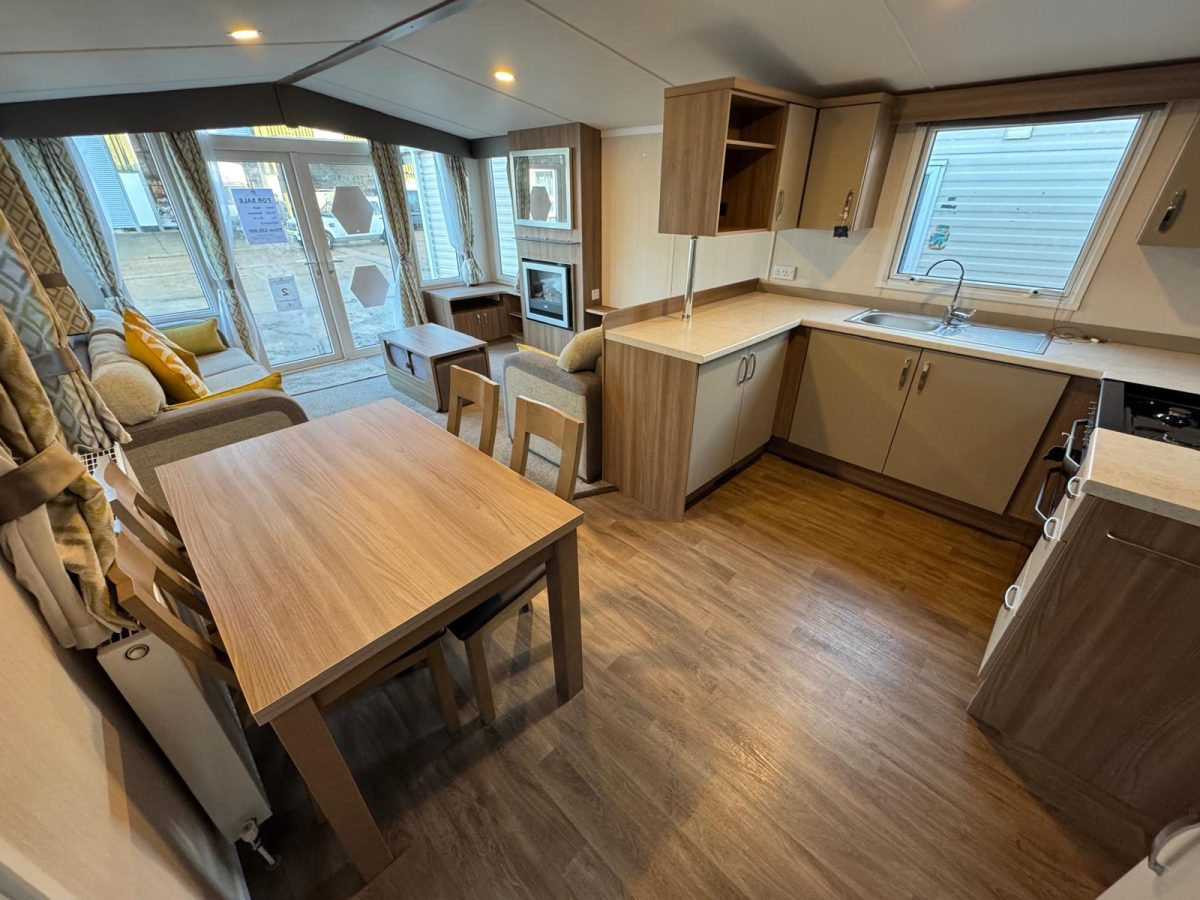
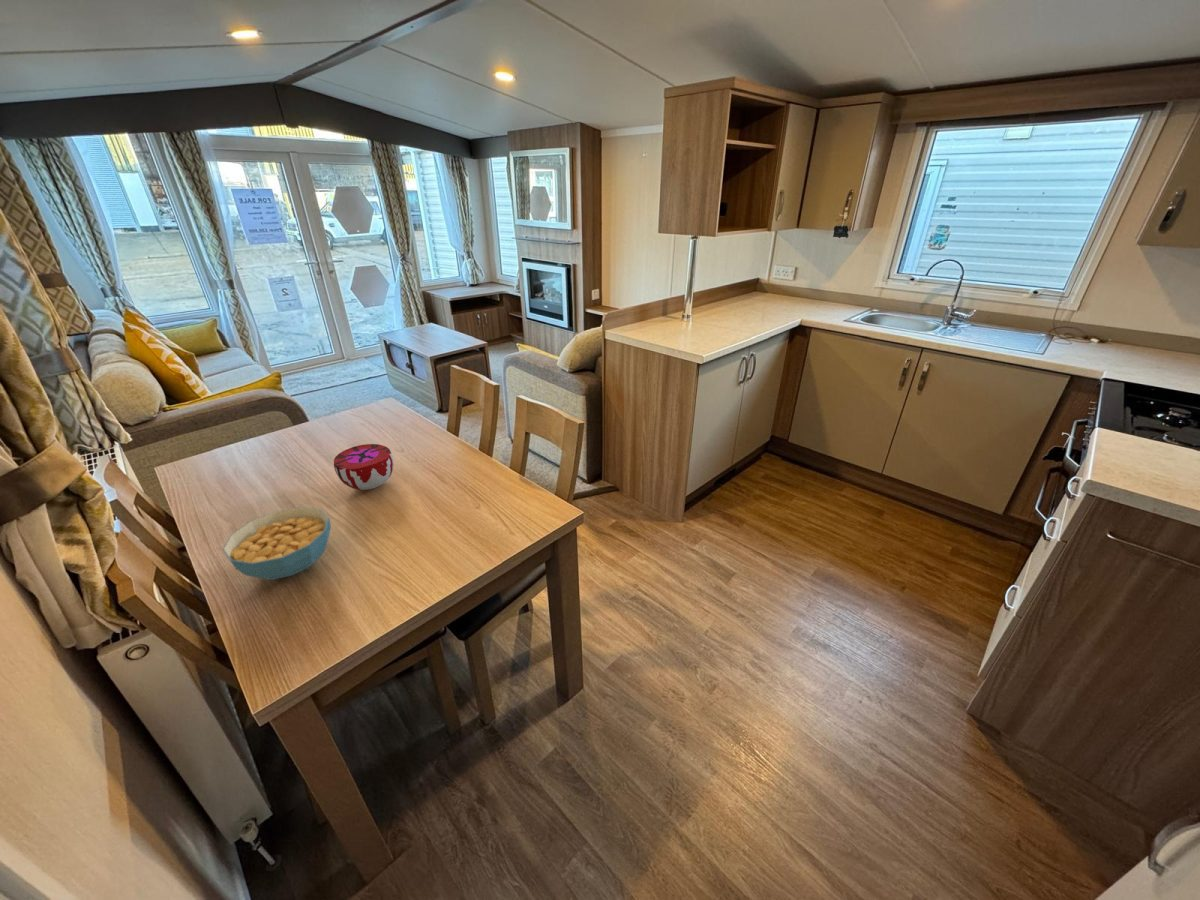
+ cereal bowl [222,506,332,581]
+ decorative bowl [333,443,395,491]
